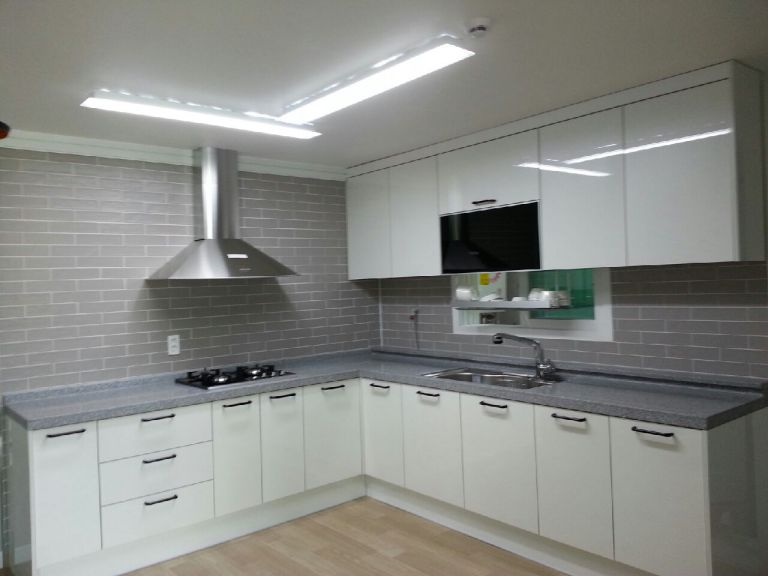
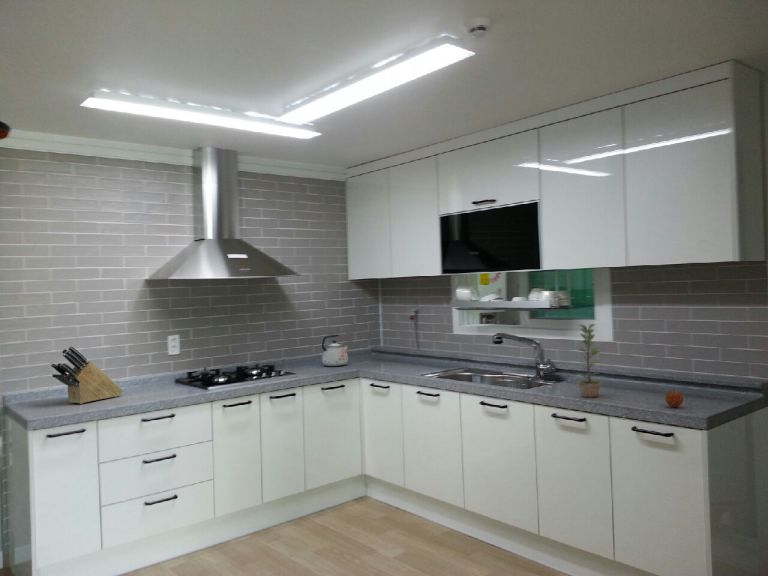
+ kettle [321,334,349,367]
+ plant [569,323,603,398]
+ fruit [664,388,684,408]
+ knife block [50,346,124,405]
